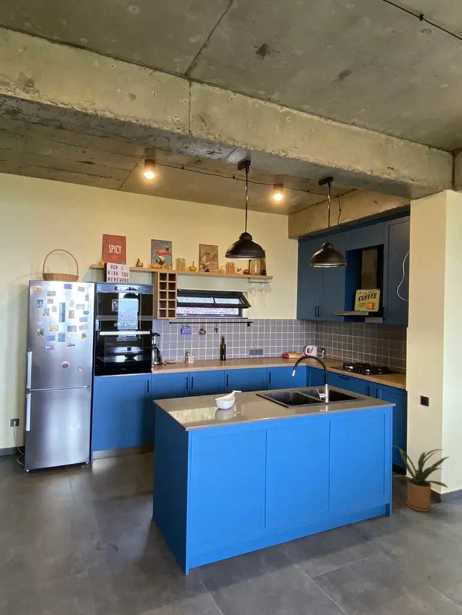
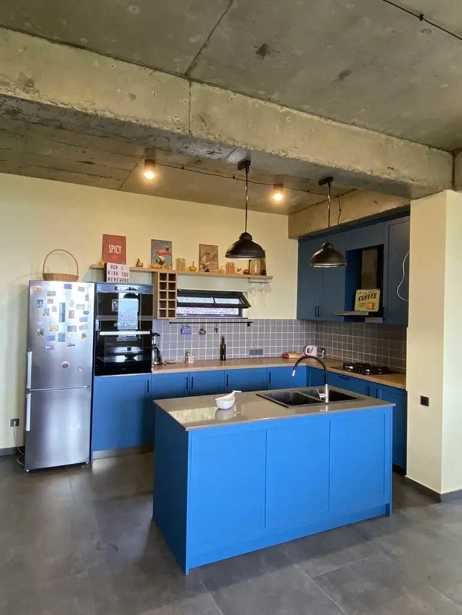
- house plant [391,444,450,513]
